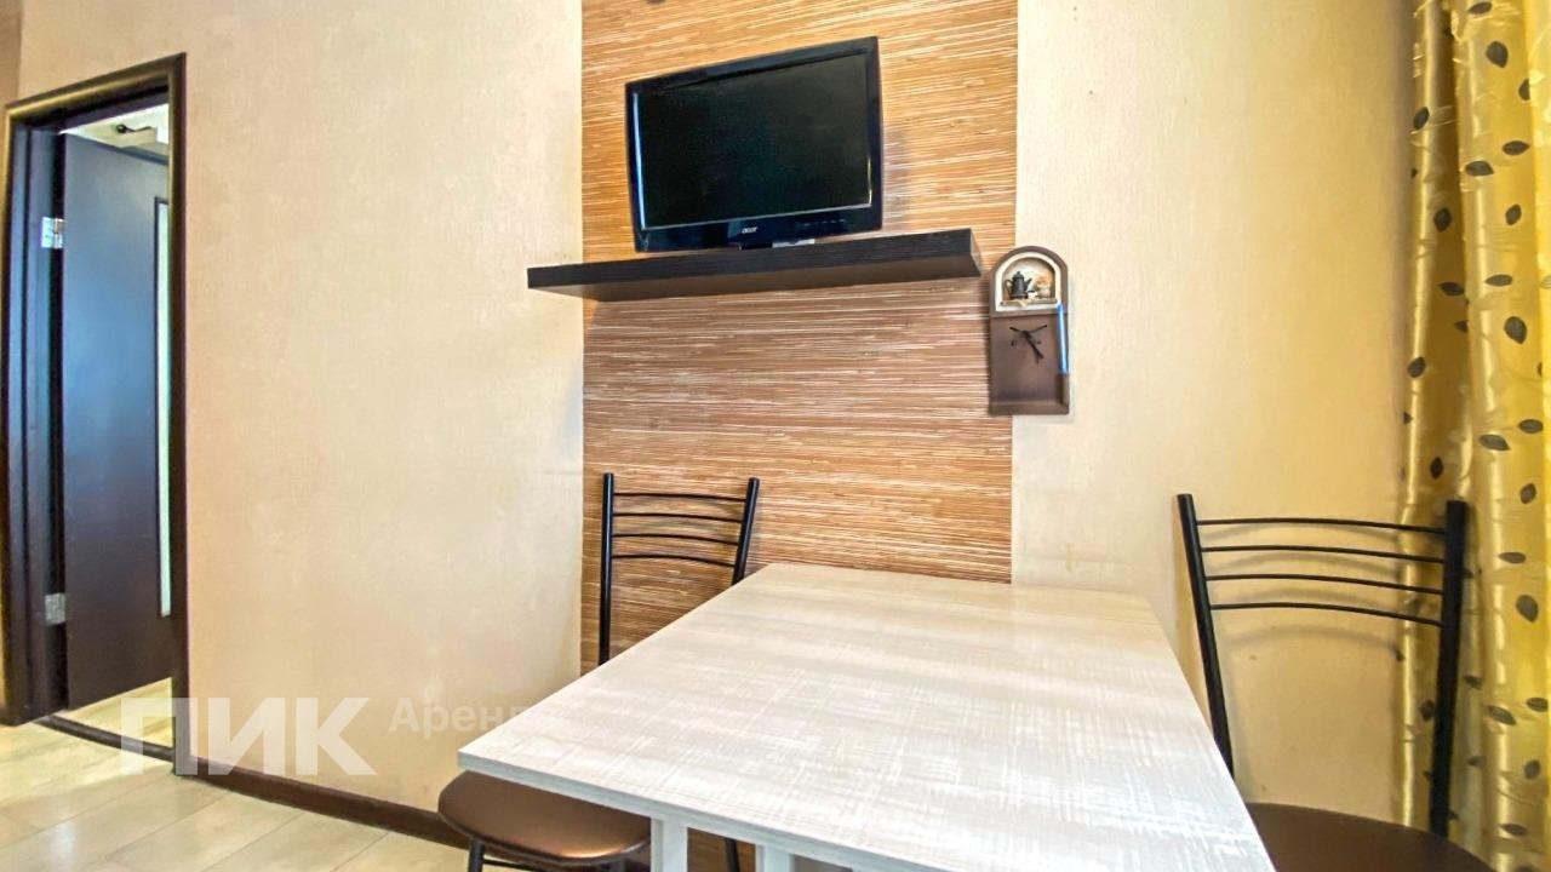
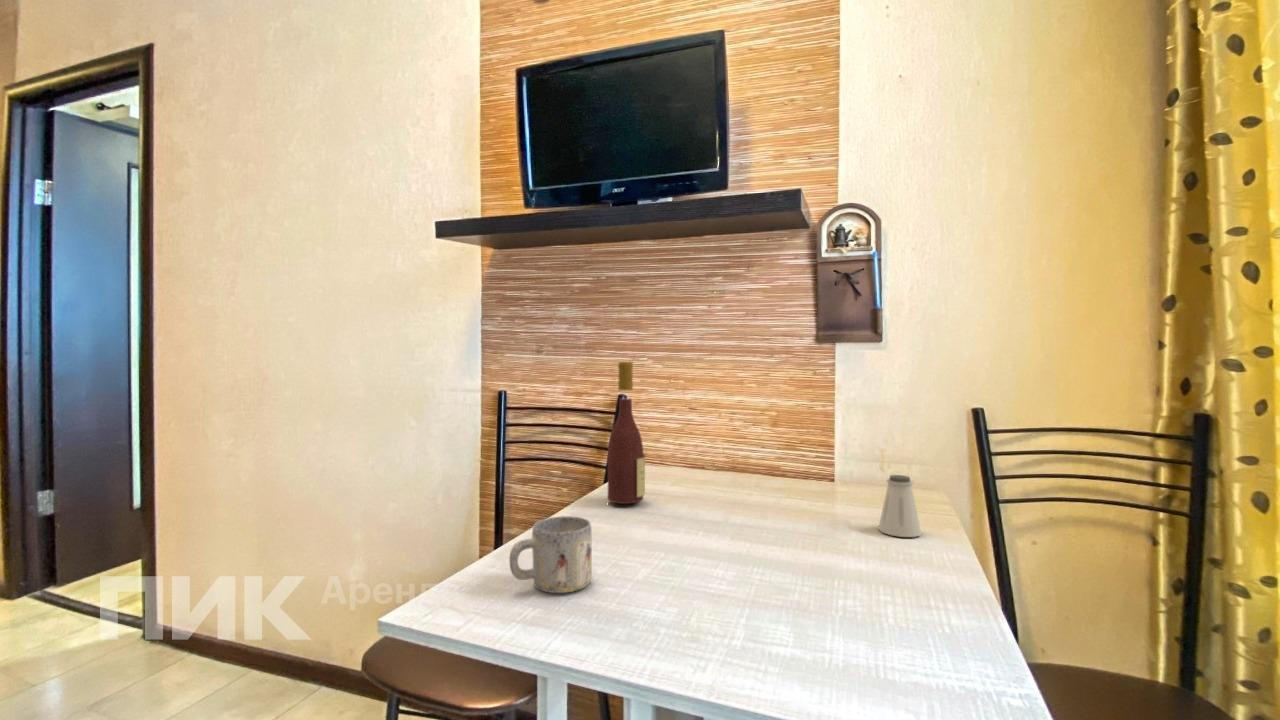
+ mug [509,515,593,594]
+ saltshaker [877,474,922,538]
+ wine bottle [607,361,646,505]
